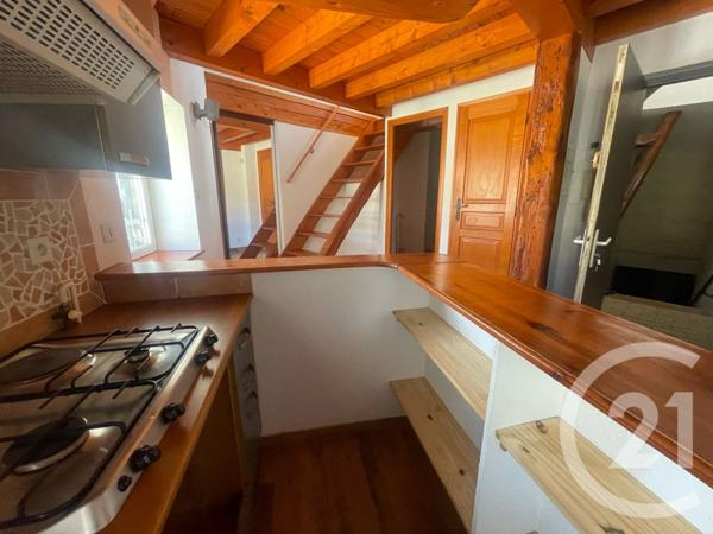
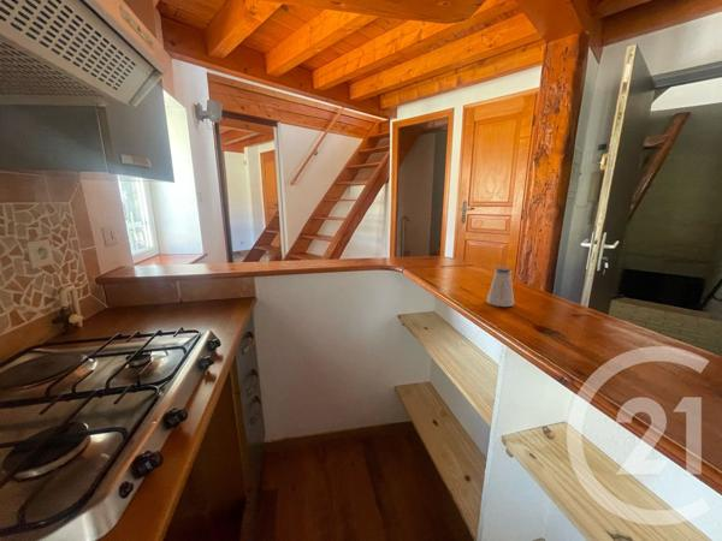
+ saltshaker [485,267,515,308]
